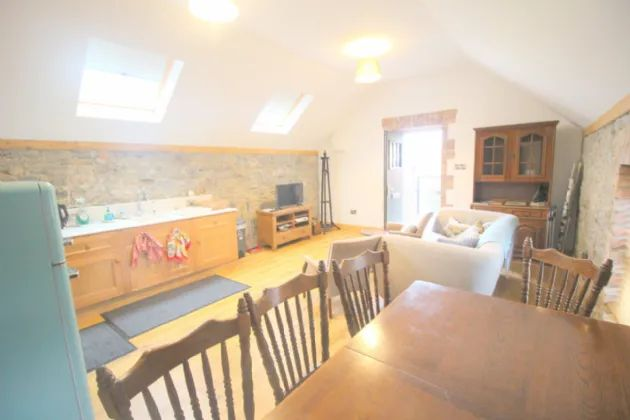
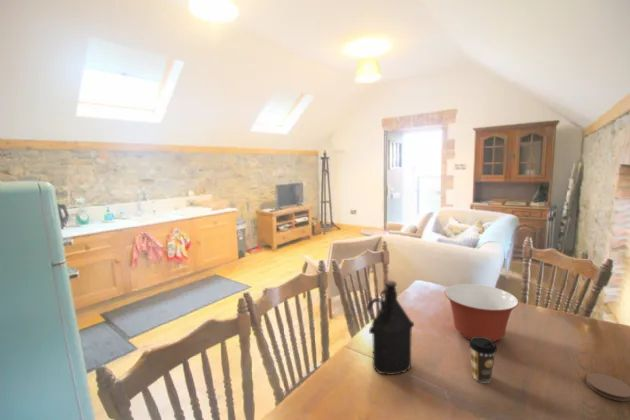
+ bottle [366,280,415,376]
+ coffee cup [468,337,498,384]
+ coaster [585,372,630,402]
+ mixing bowl [443,283,520,343]
